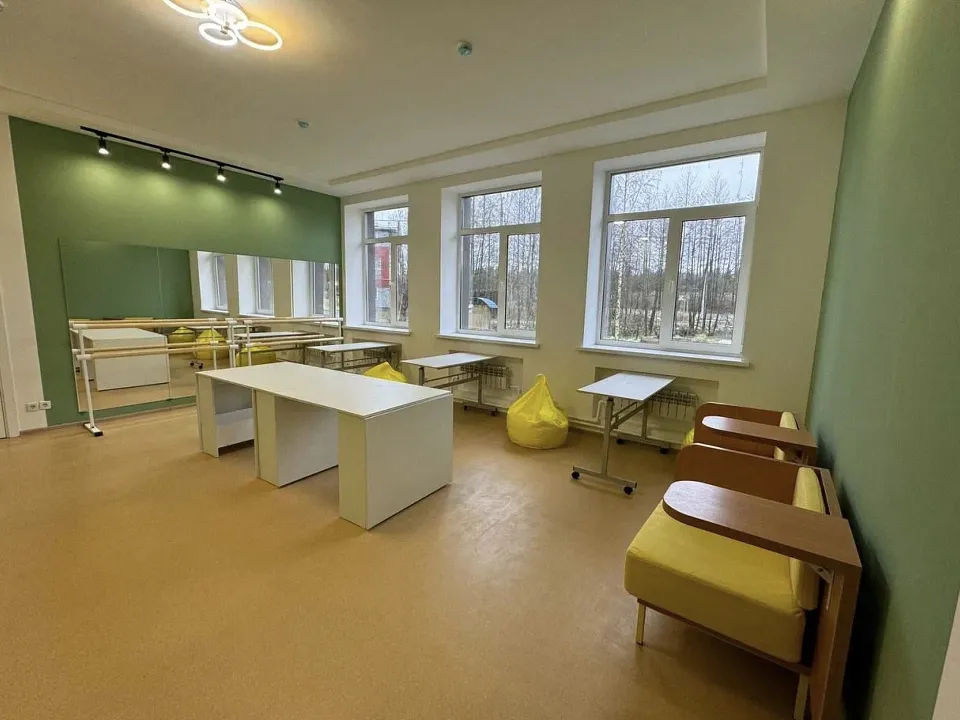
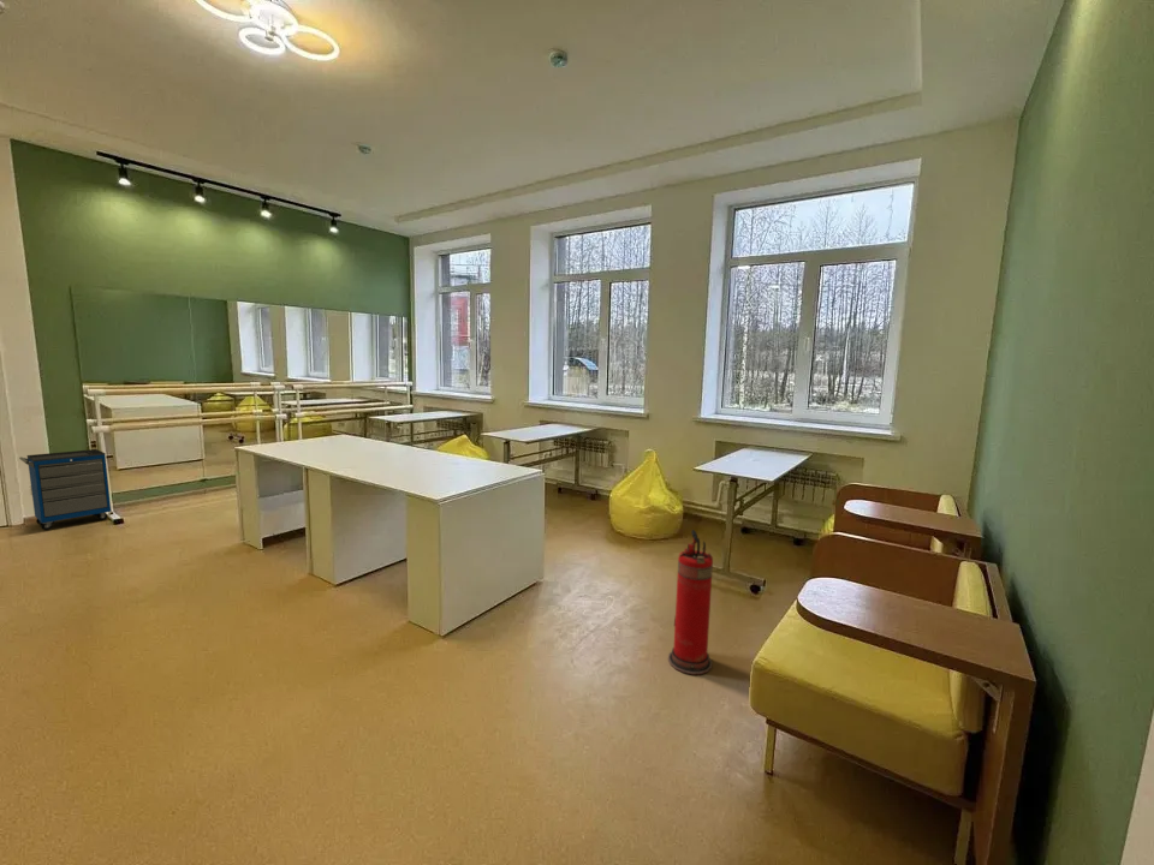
+ fire extinguisher [667,529,714,676]
+ cabinet [18,448,112,531]
